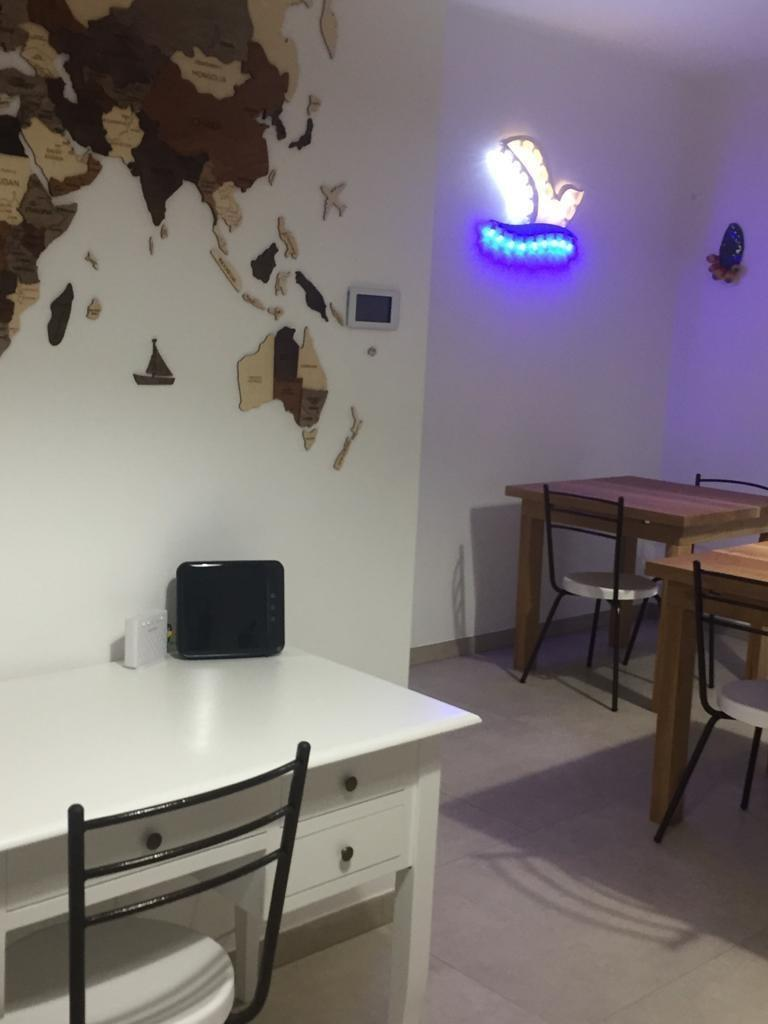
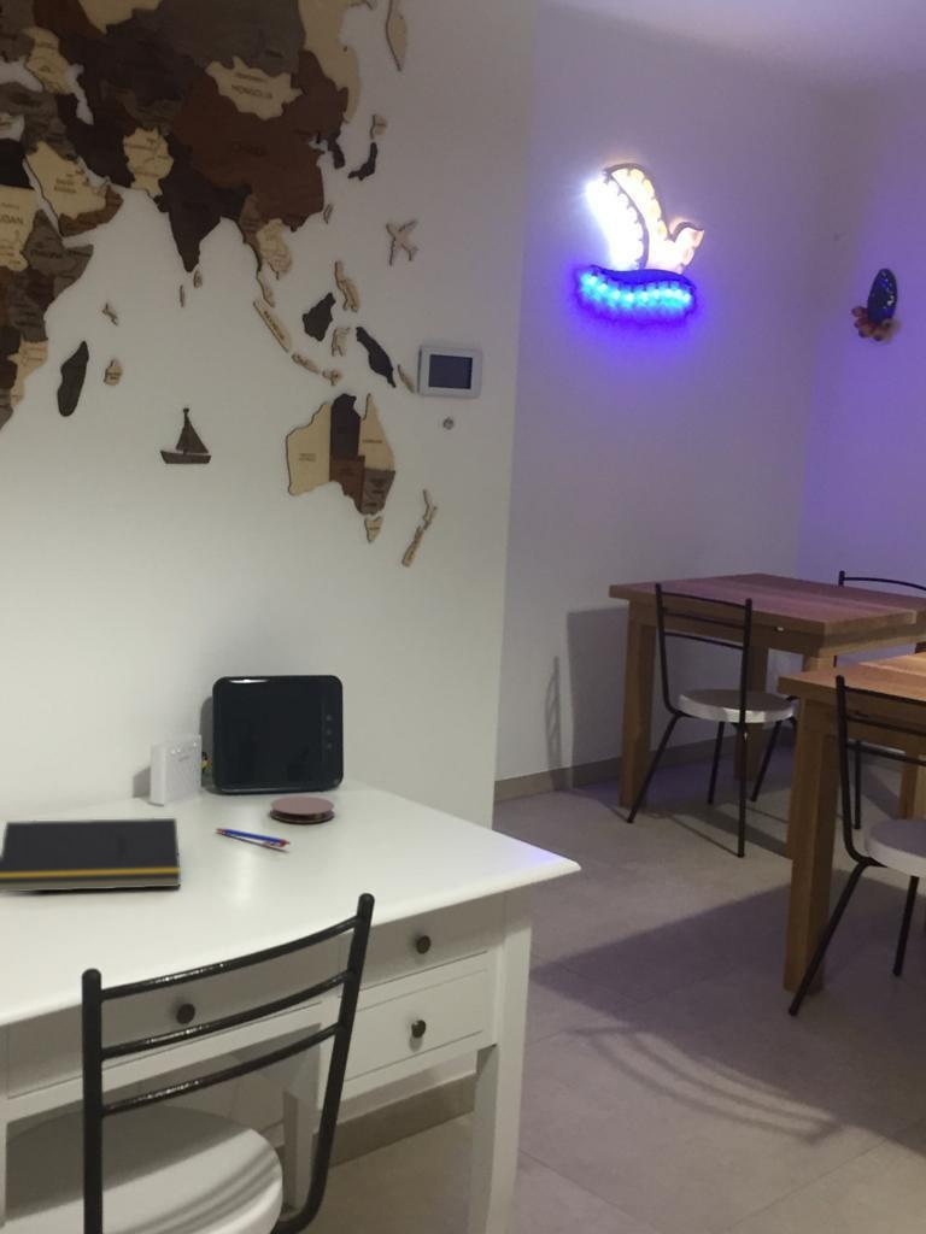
+ notepad [0,817,182,893]
+ pen [215,827,292,848]
+ coaster [269,795,335,824]
